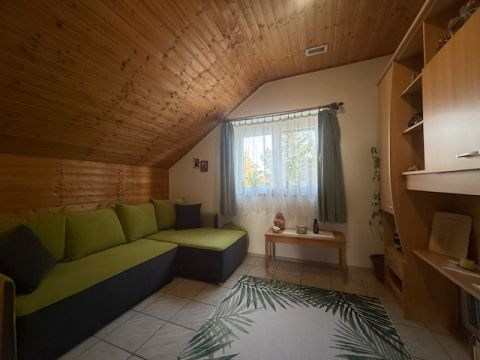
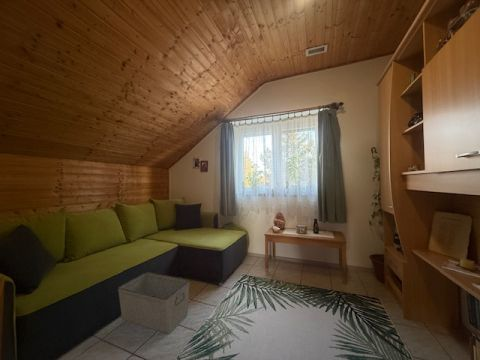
+ storage bin [117,271,191,335]
